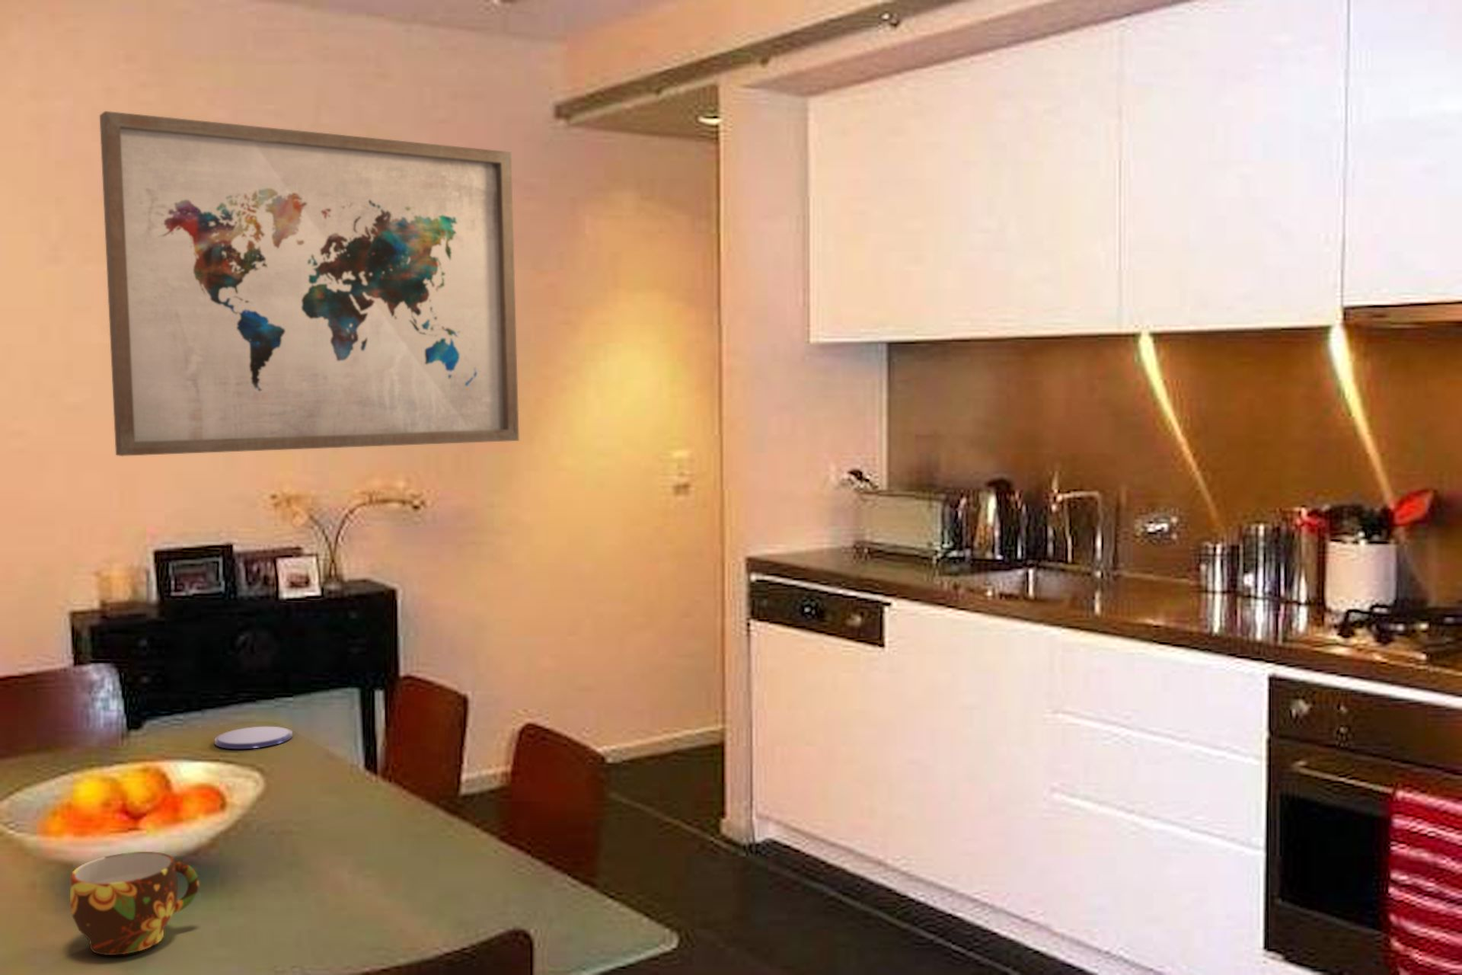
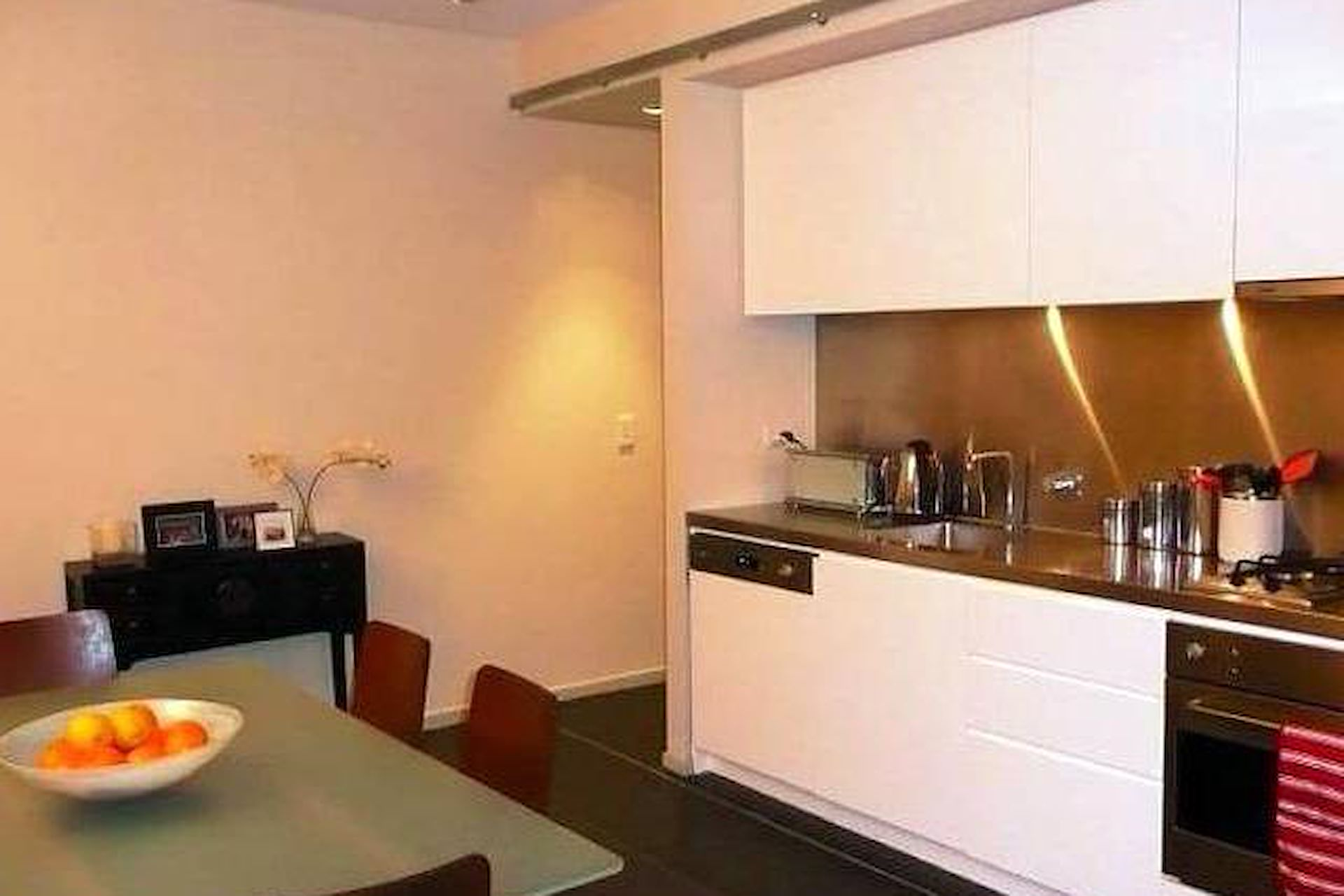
- saucer [214,726,293,750]
- cup [70,851,199,957]
- wall art [99,111,520,457]
